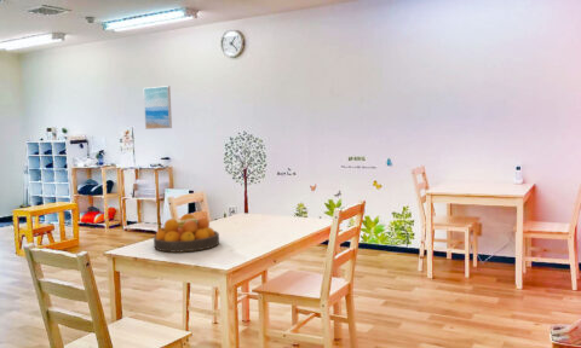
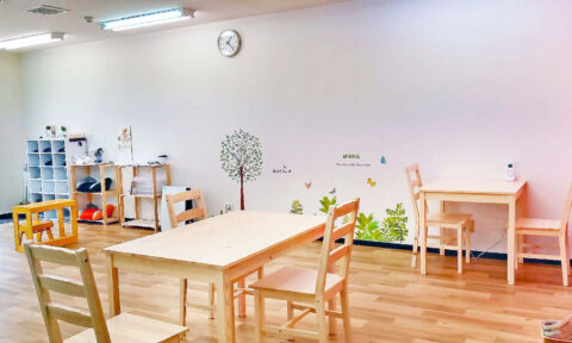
- wall art [143,85,173,130]
- fruit bowl [153,213,220,254]
